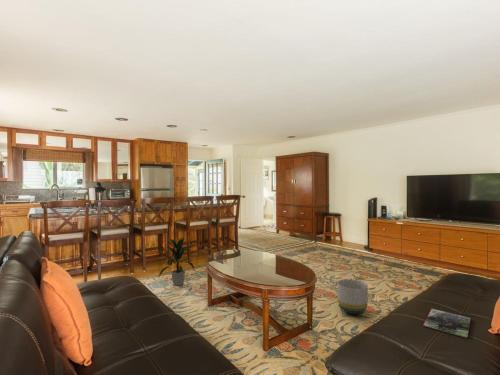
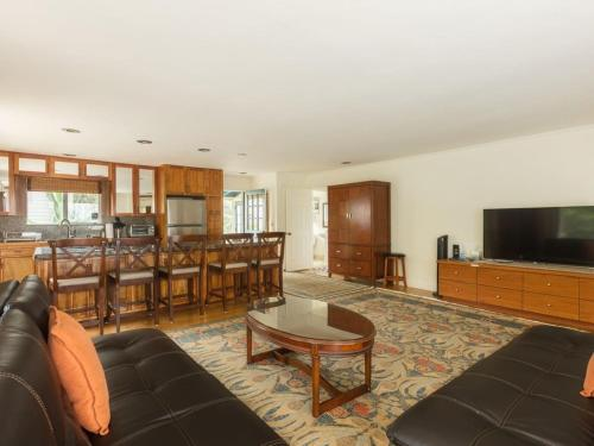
- indoor plant [157,236,199,287]
- magazine [422,308,471,339]
- planter [337,278,369,315]
